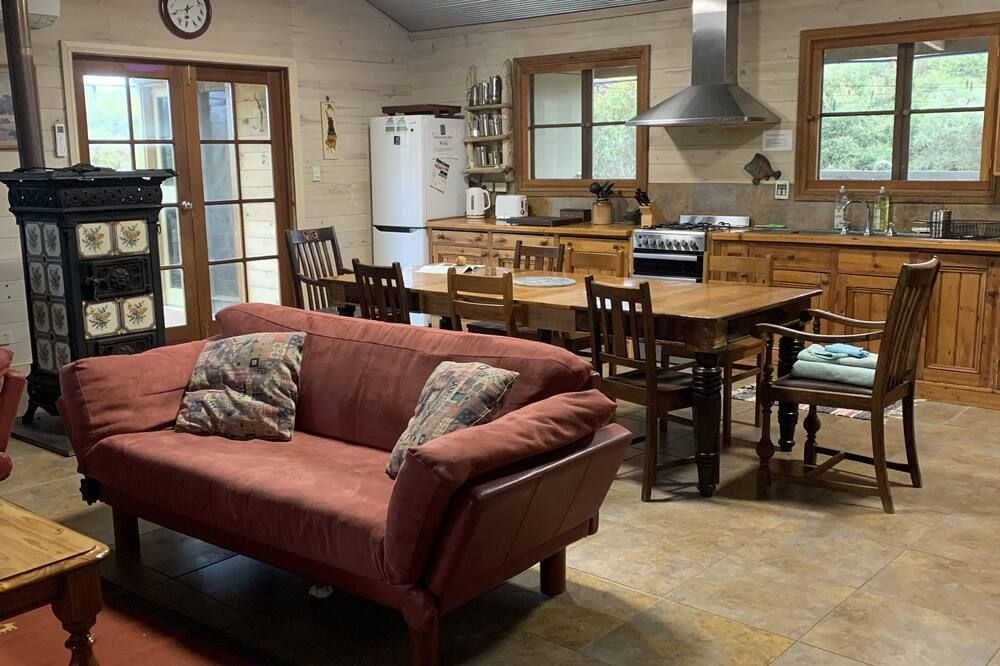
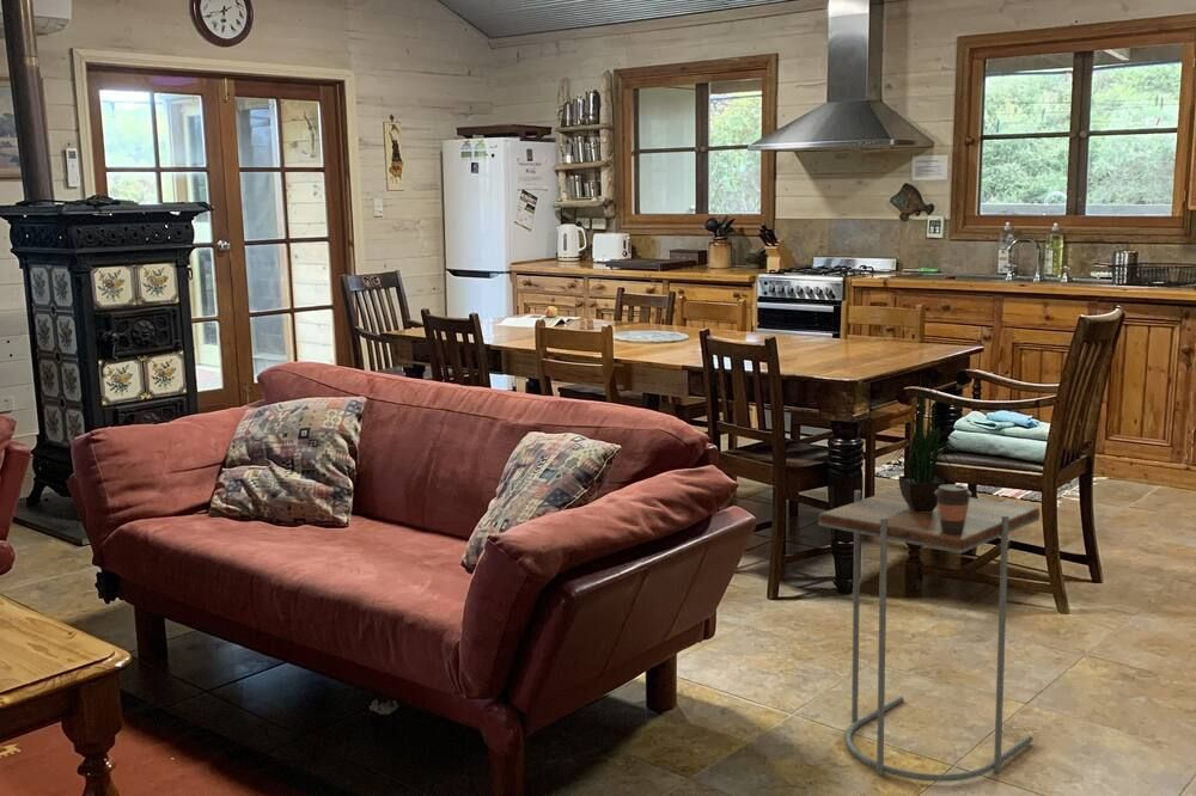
+ potted plant [890,376,962,512]
+ side table [817,486,1041,783]
+ coffee cup [934,483,974,535]
